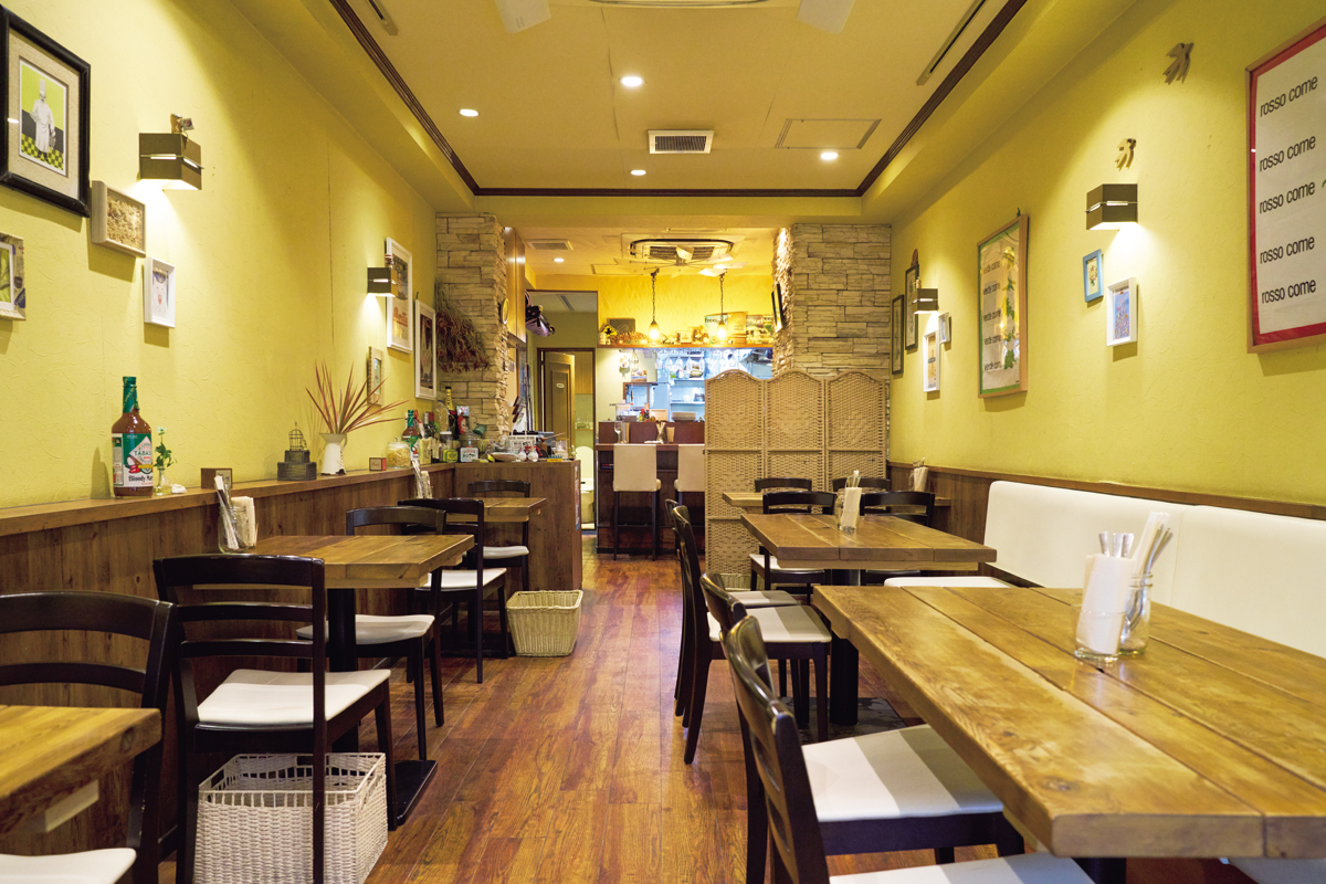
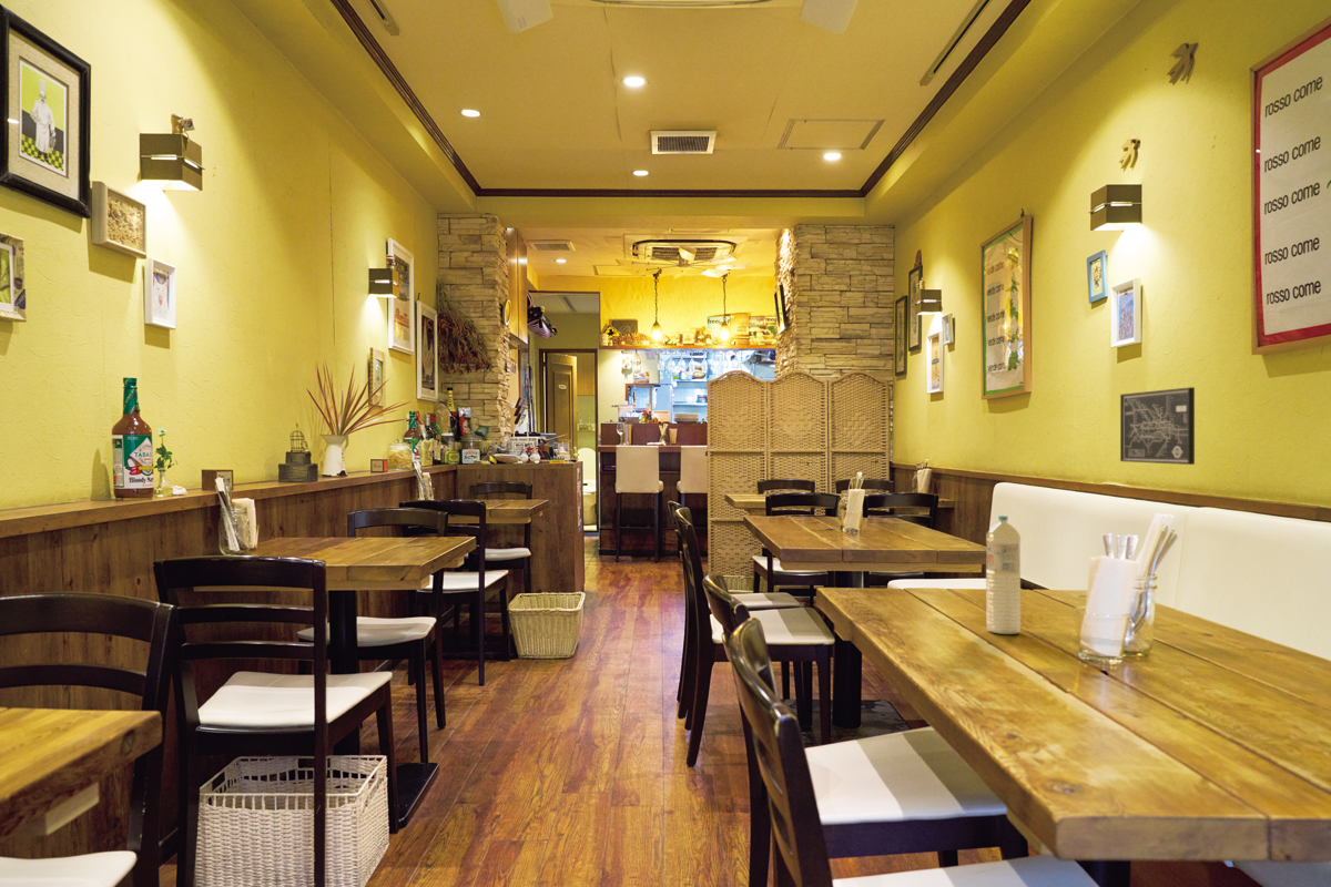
+ wall art [1119,386,1196,466]
+ water bottle [985,514,1022,635]
